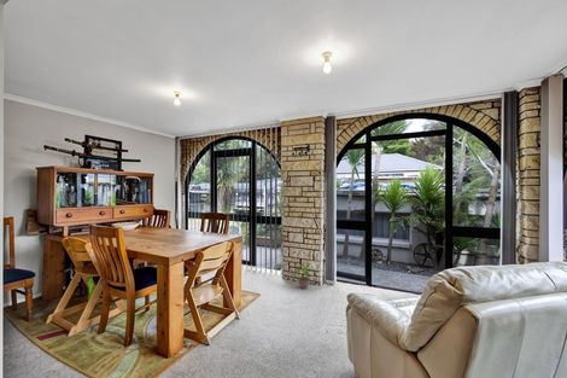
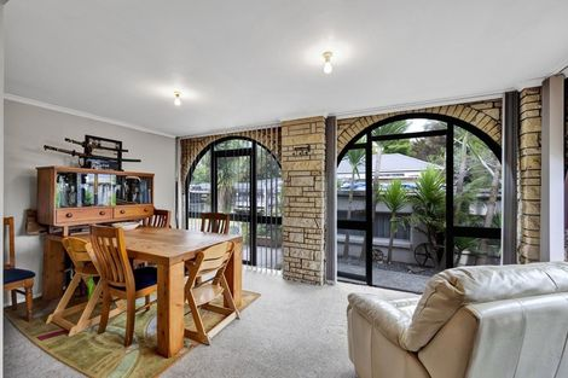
- potted plant [293,262,315,290]
